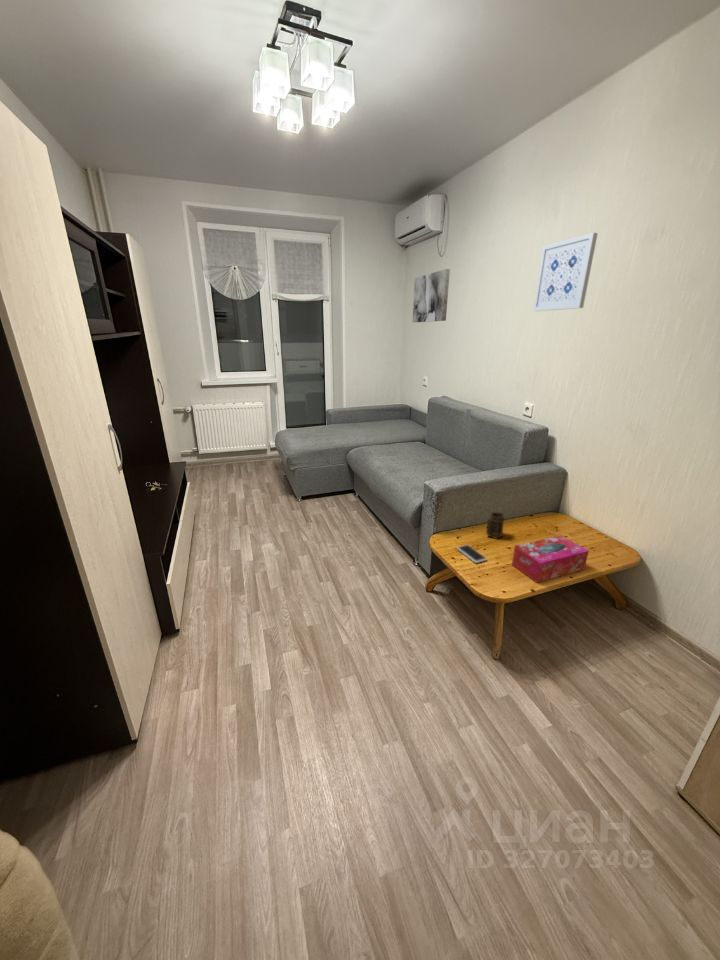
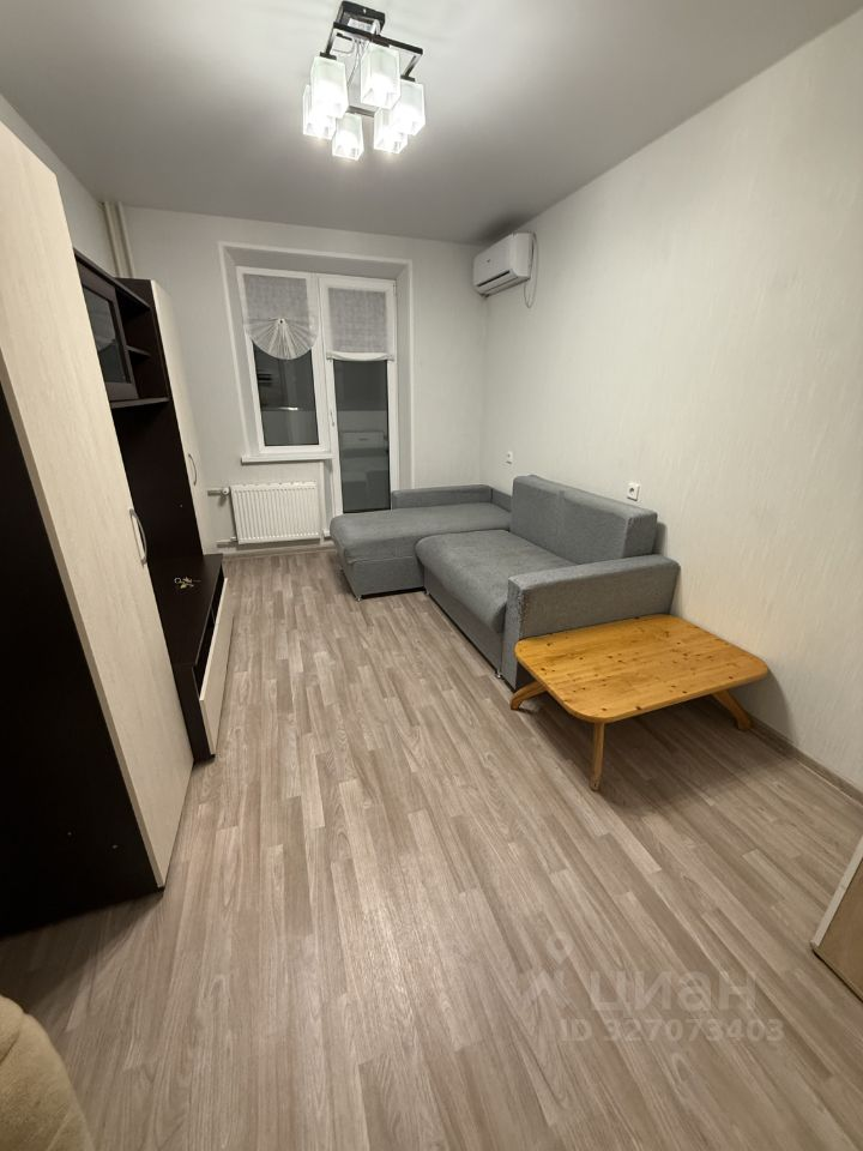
- wall art [412,268,451,323]
- wall art [532,232,599,312]
- tissue box [511,534,590,584]
- smartphone [456,544,488,564]
- mug [485,511,506,539]
